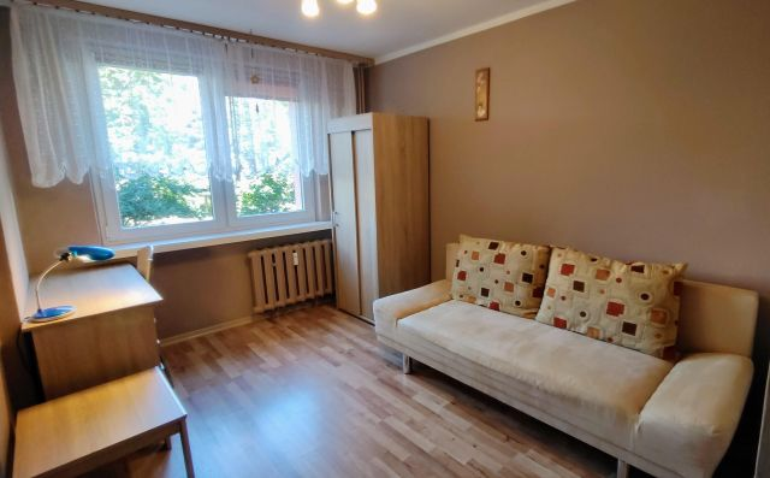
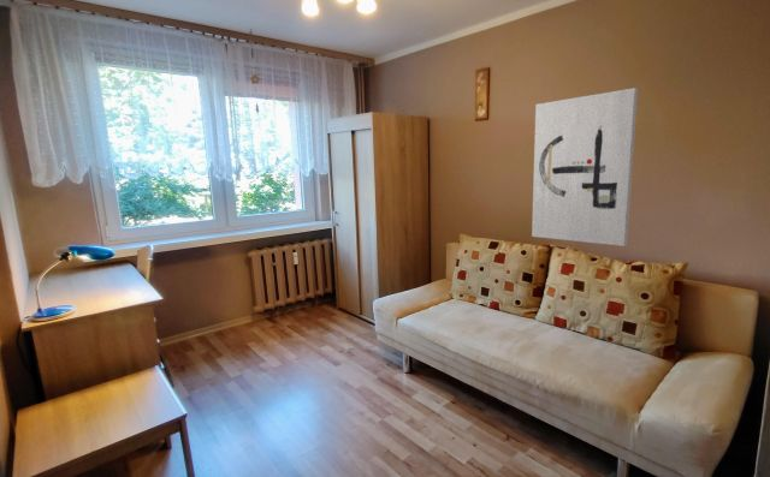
+ wall art [531,87,639,248]
